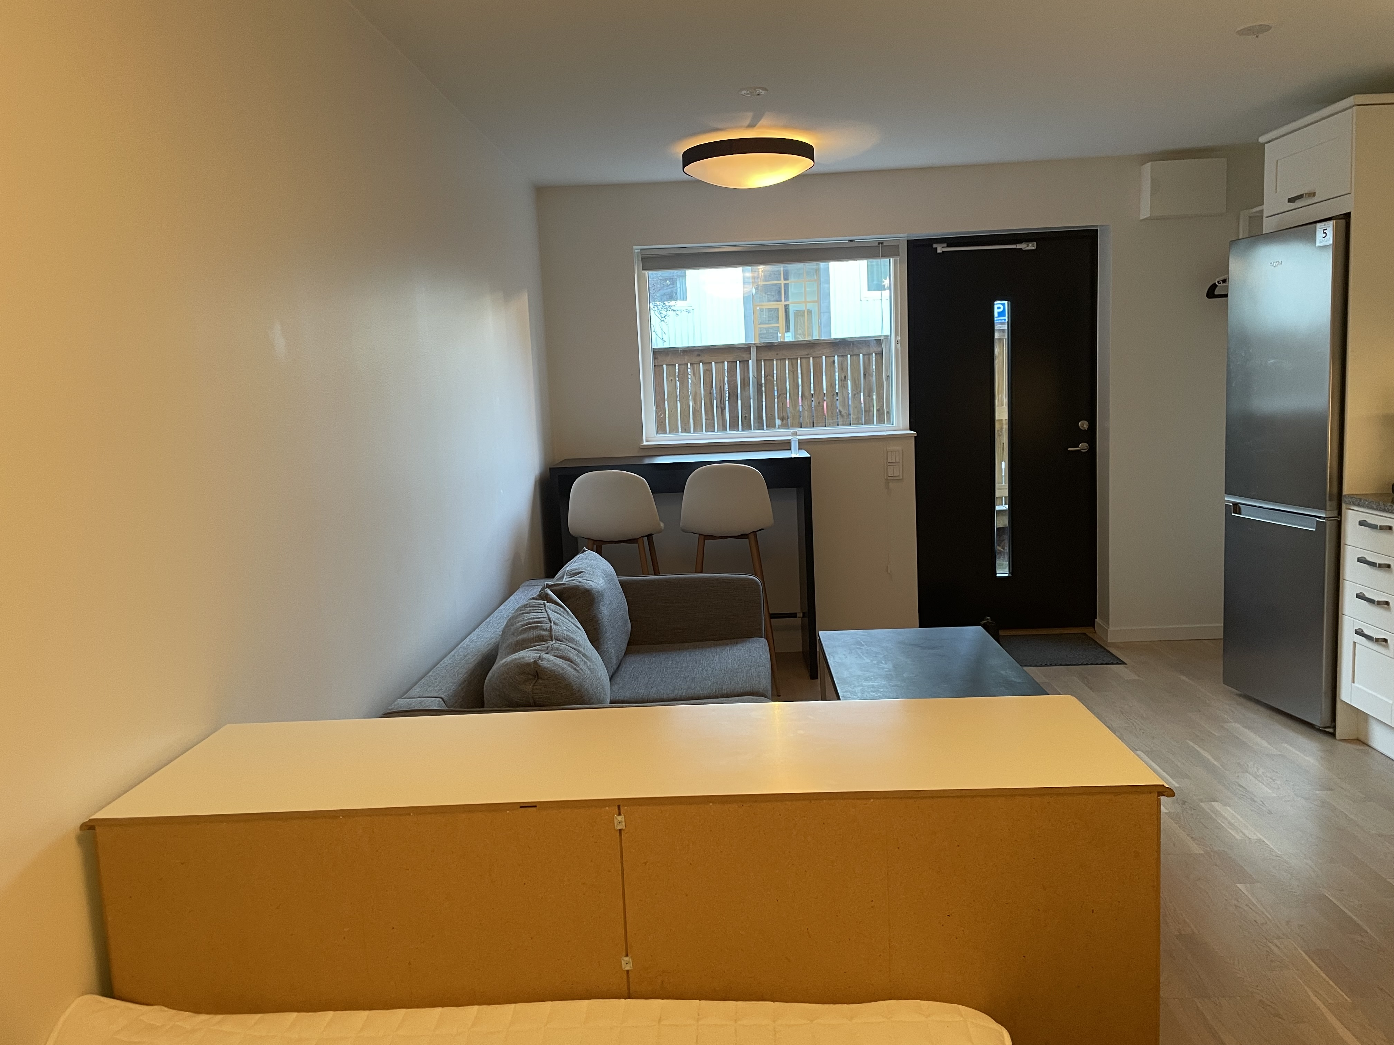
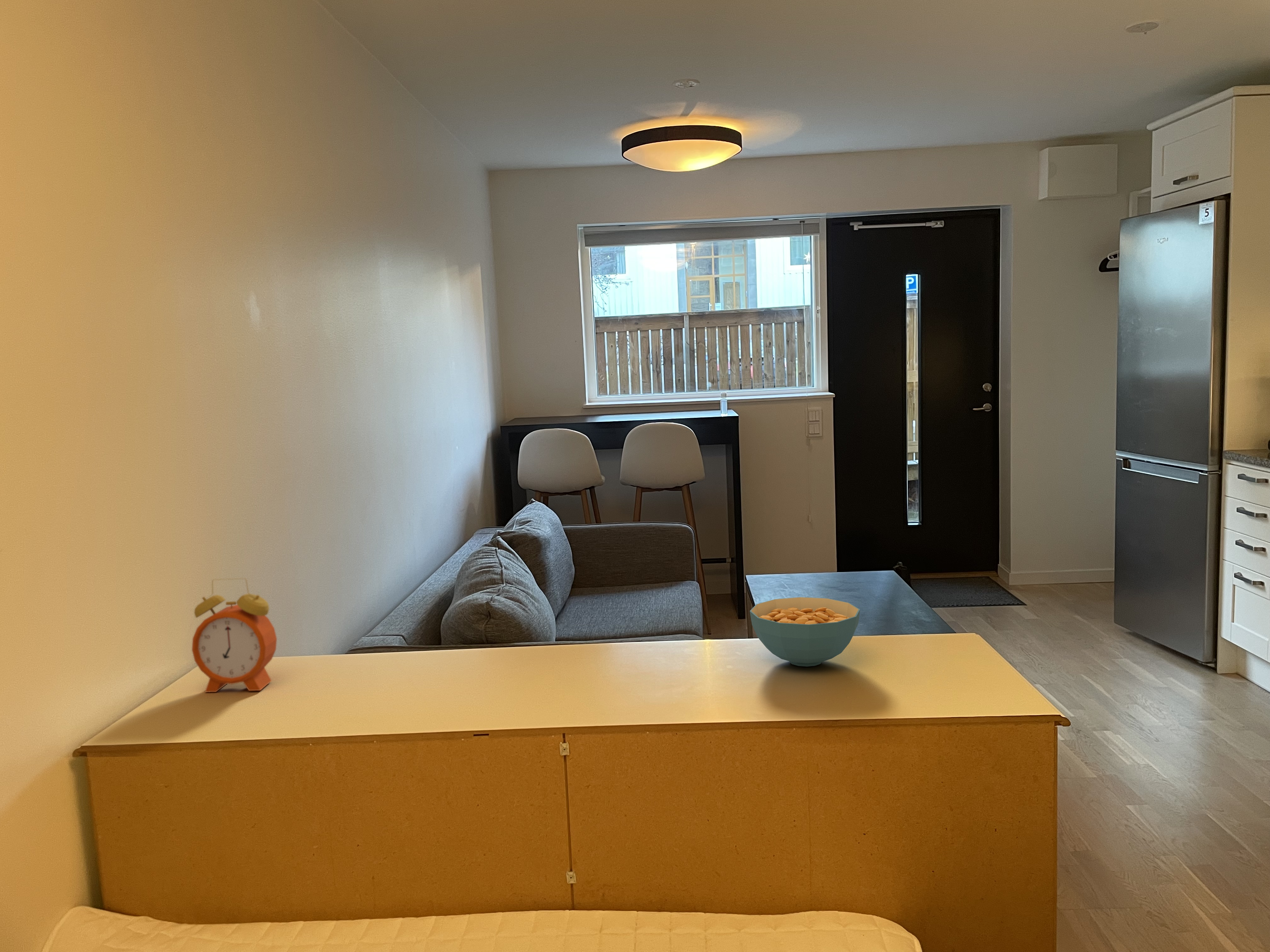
+ cereal bowl [750,597,860,667]
+ alarm clock [192,578,277,693]
